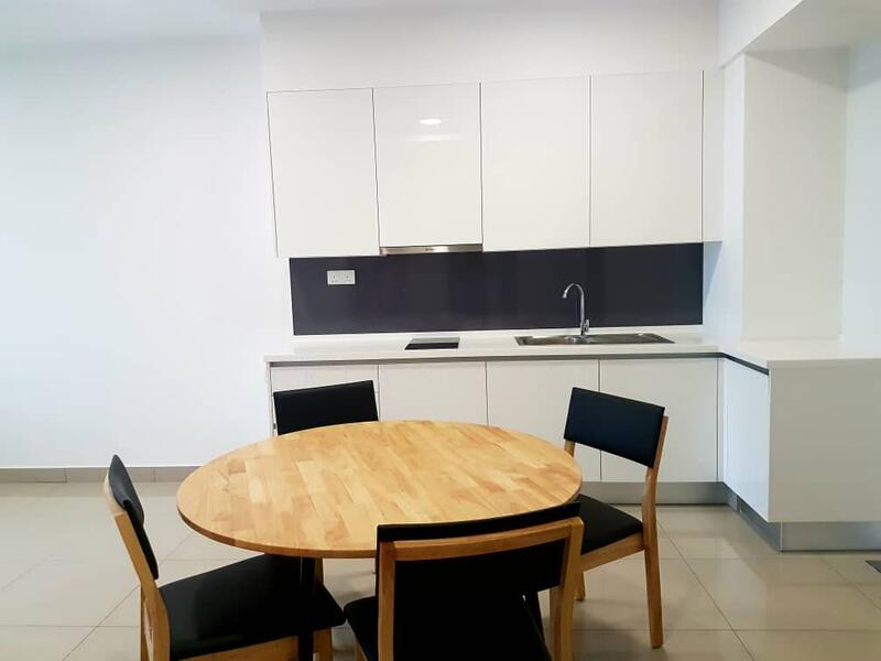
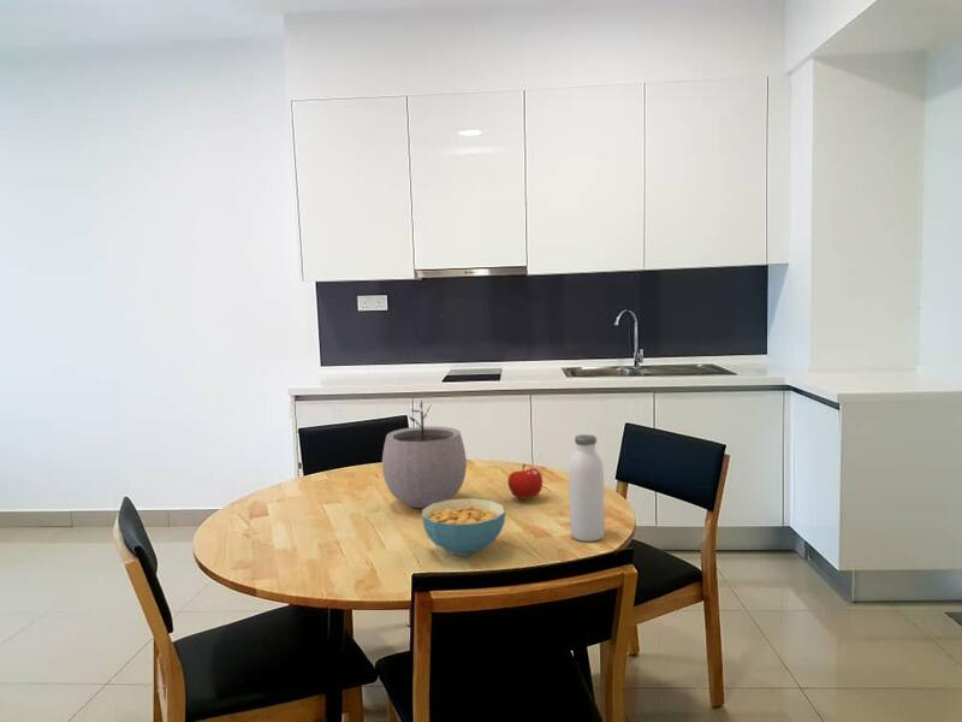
+ water bottle [568,433,606,543]
+ plant pot [381,400,468,509]
+ fruit [506,463,544,501]
+ cereal bowl [421,497,506,557]
